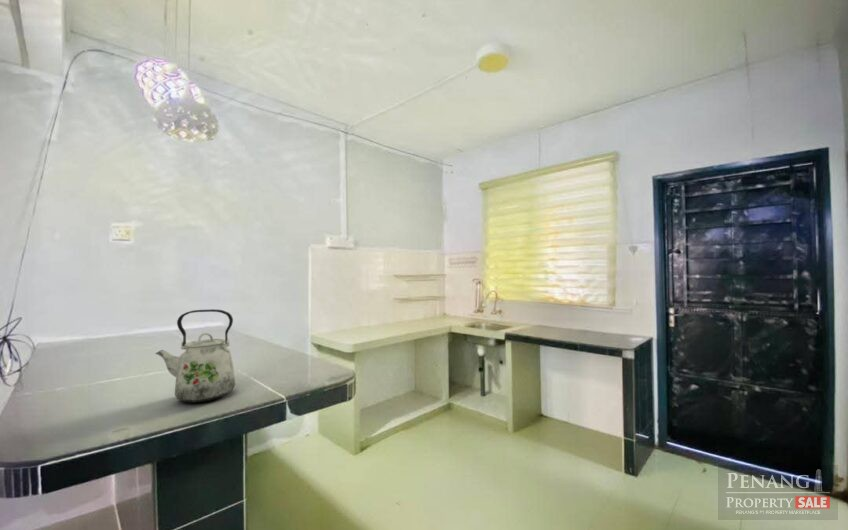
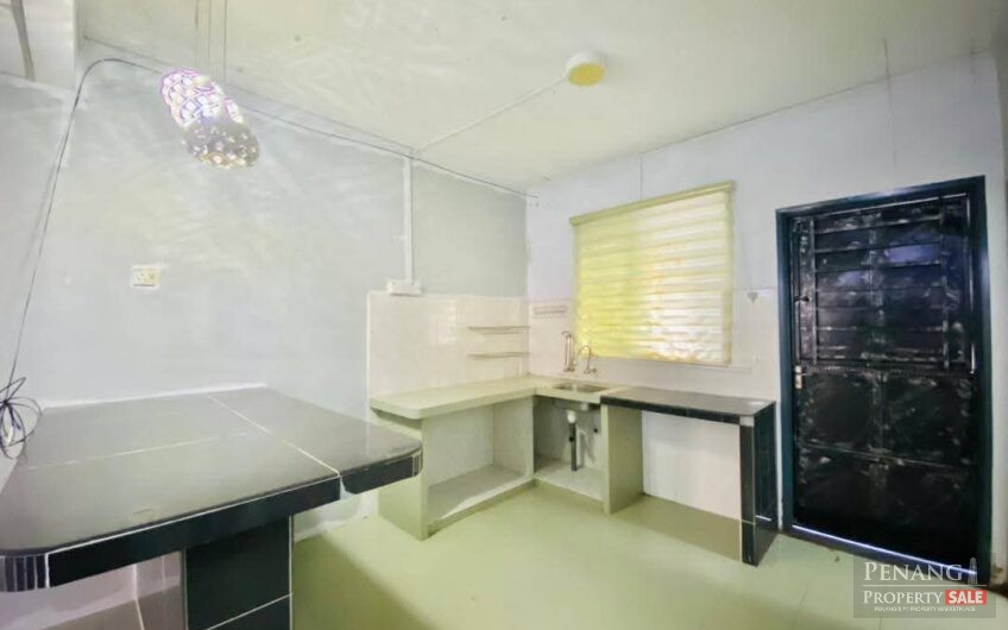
- kettle [154,308,236,404]
